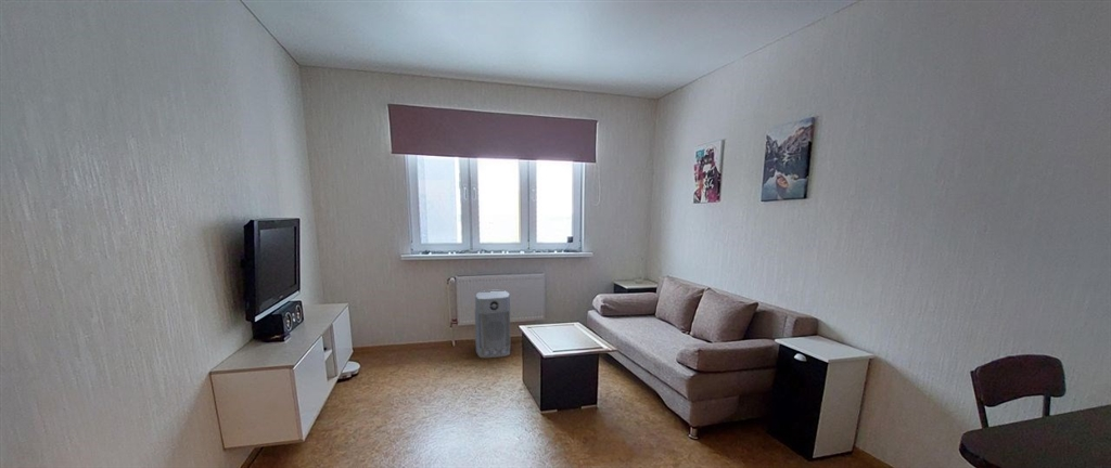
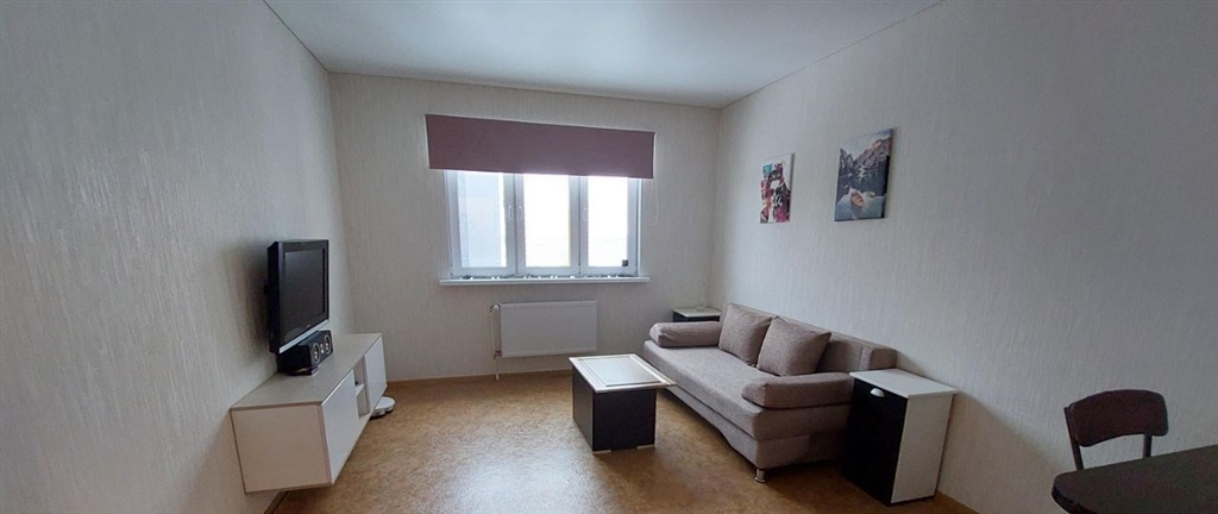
- air purifier [474,290,511,359]
